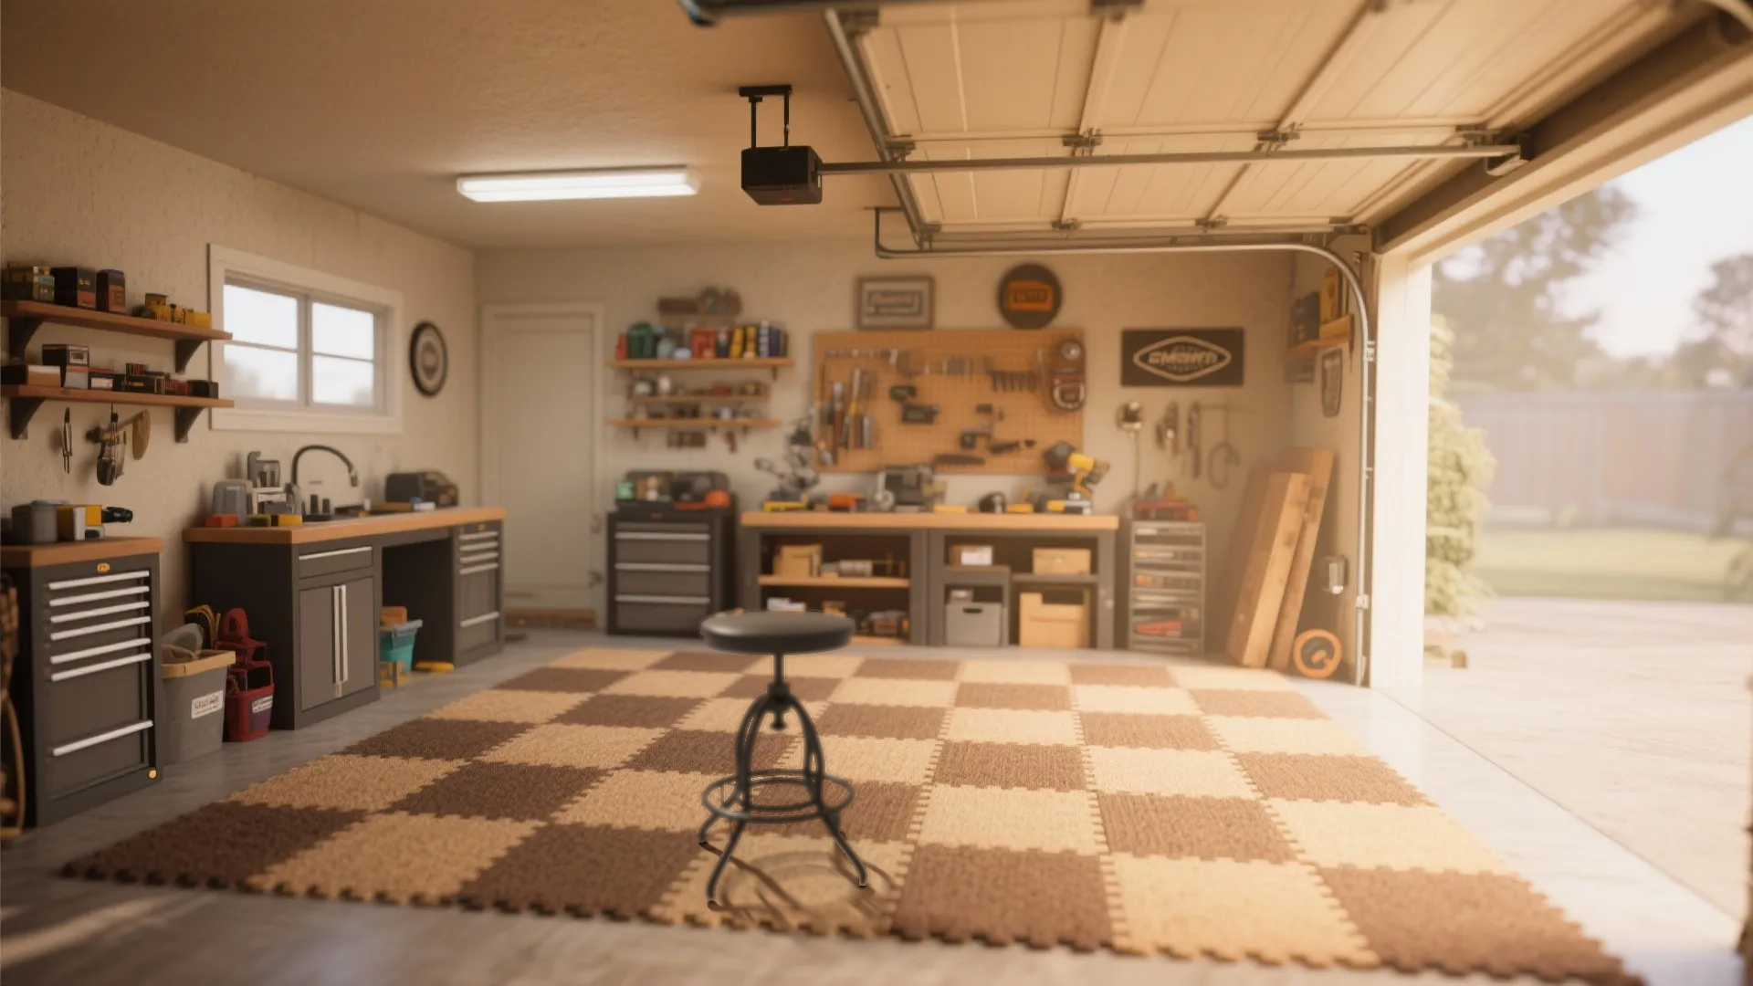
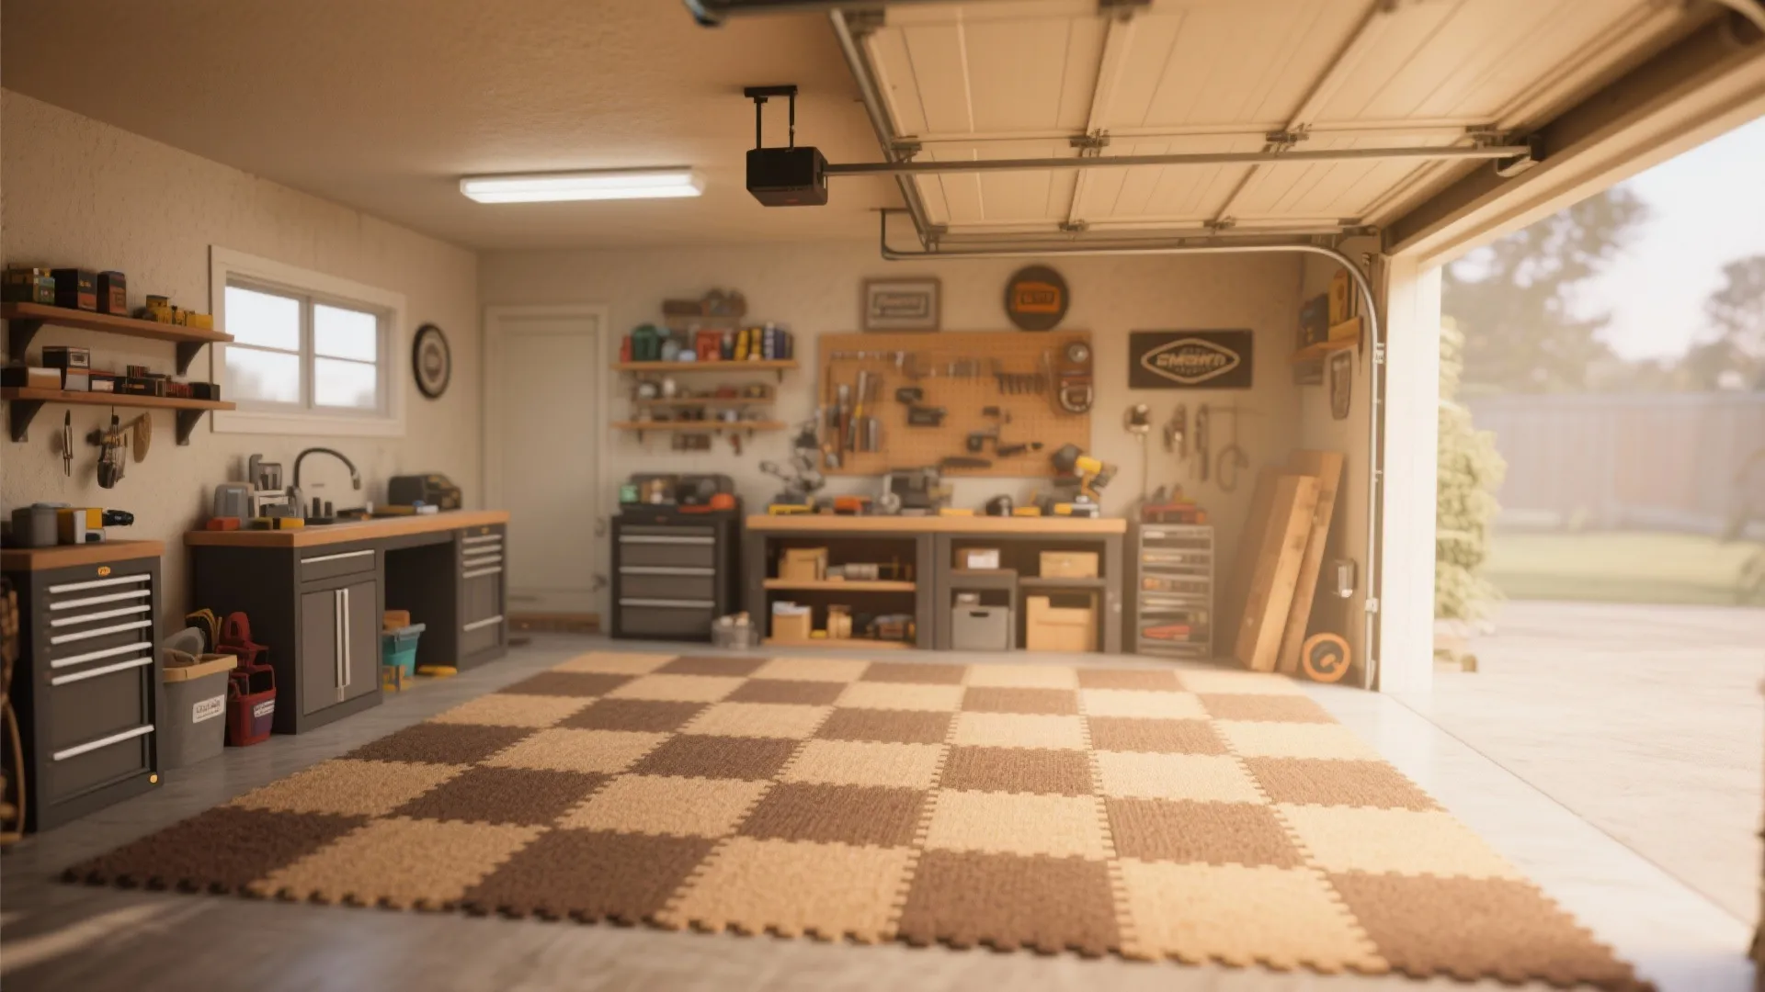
- stool [697,610,869,902]
